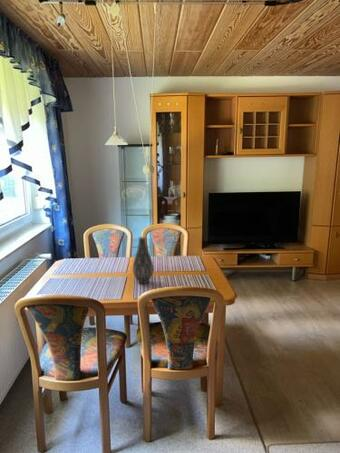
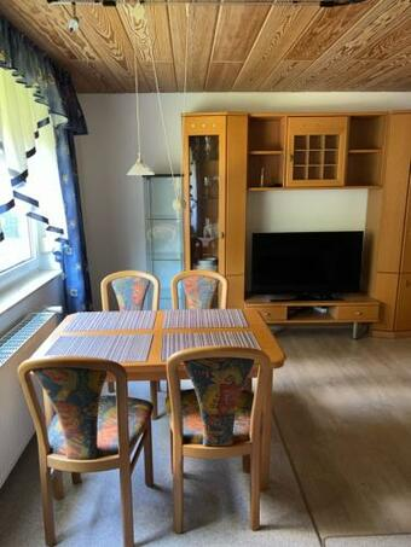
- vase [132,236,154,285]
